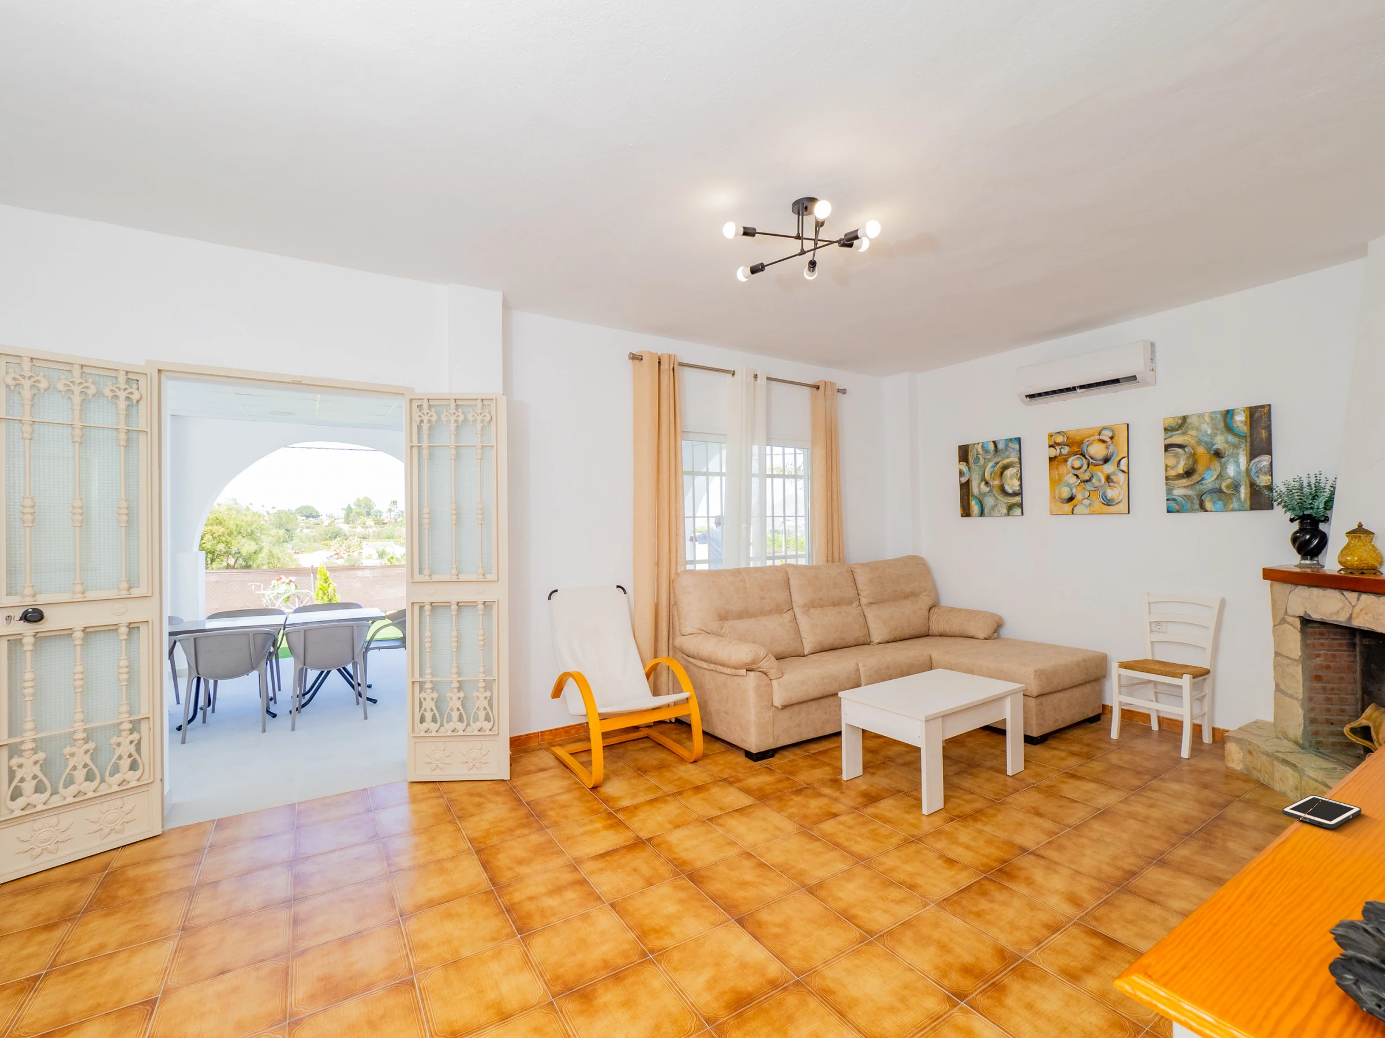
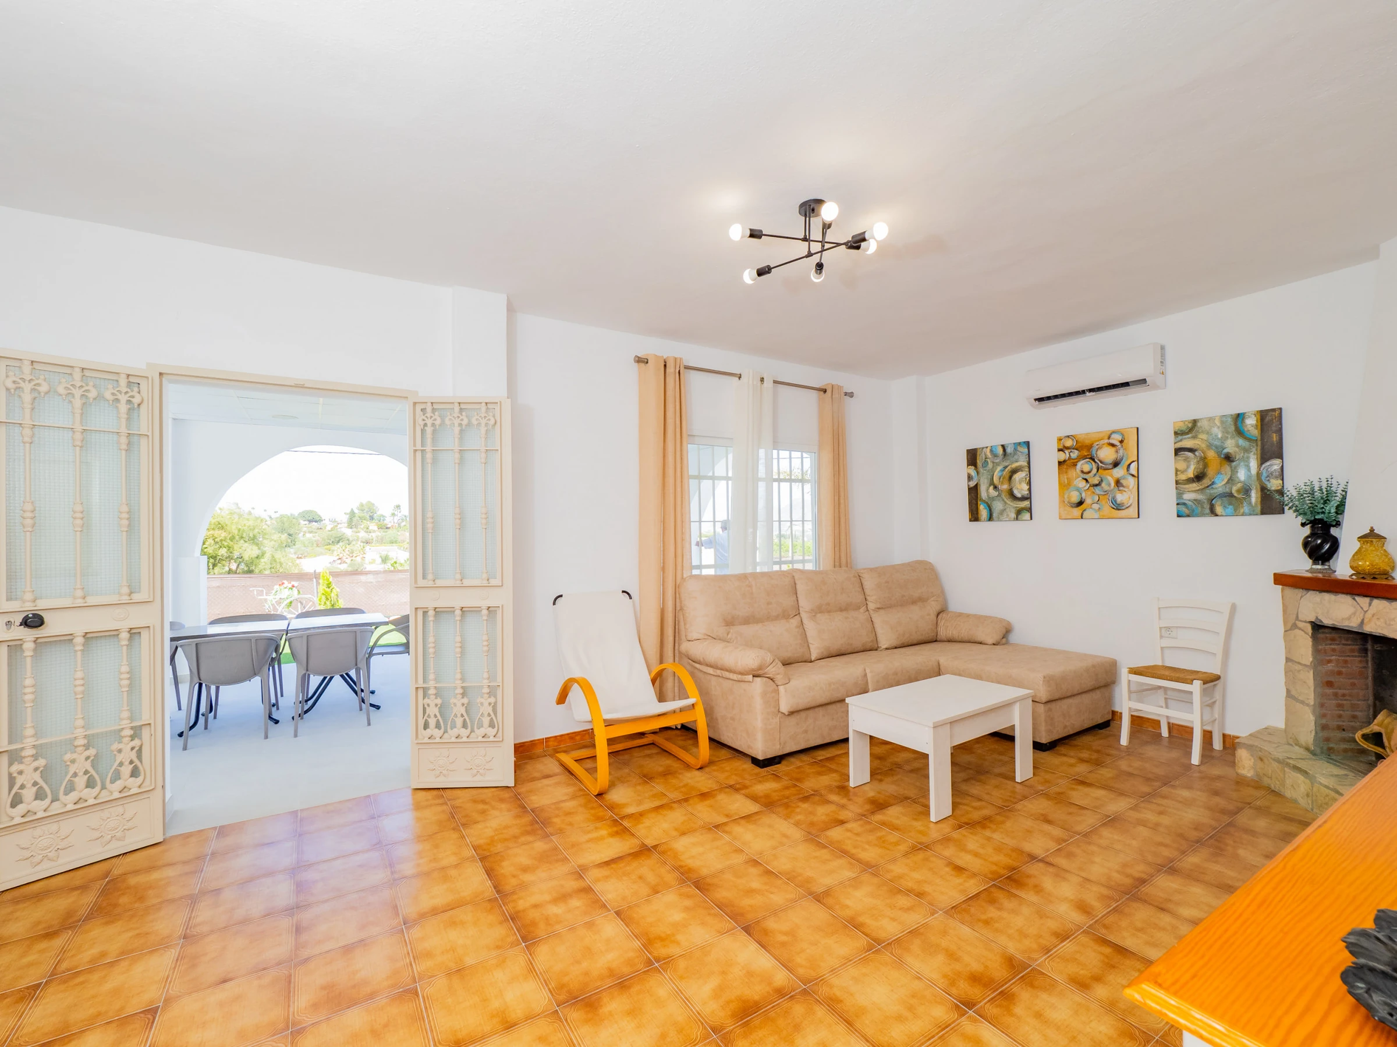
- cell phone [1281,794,1362,830]
